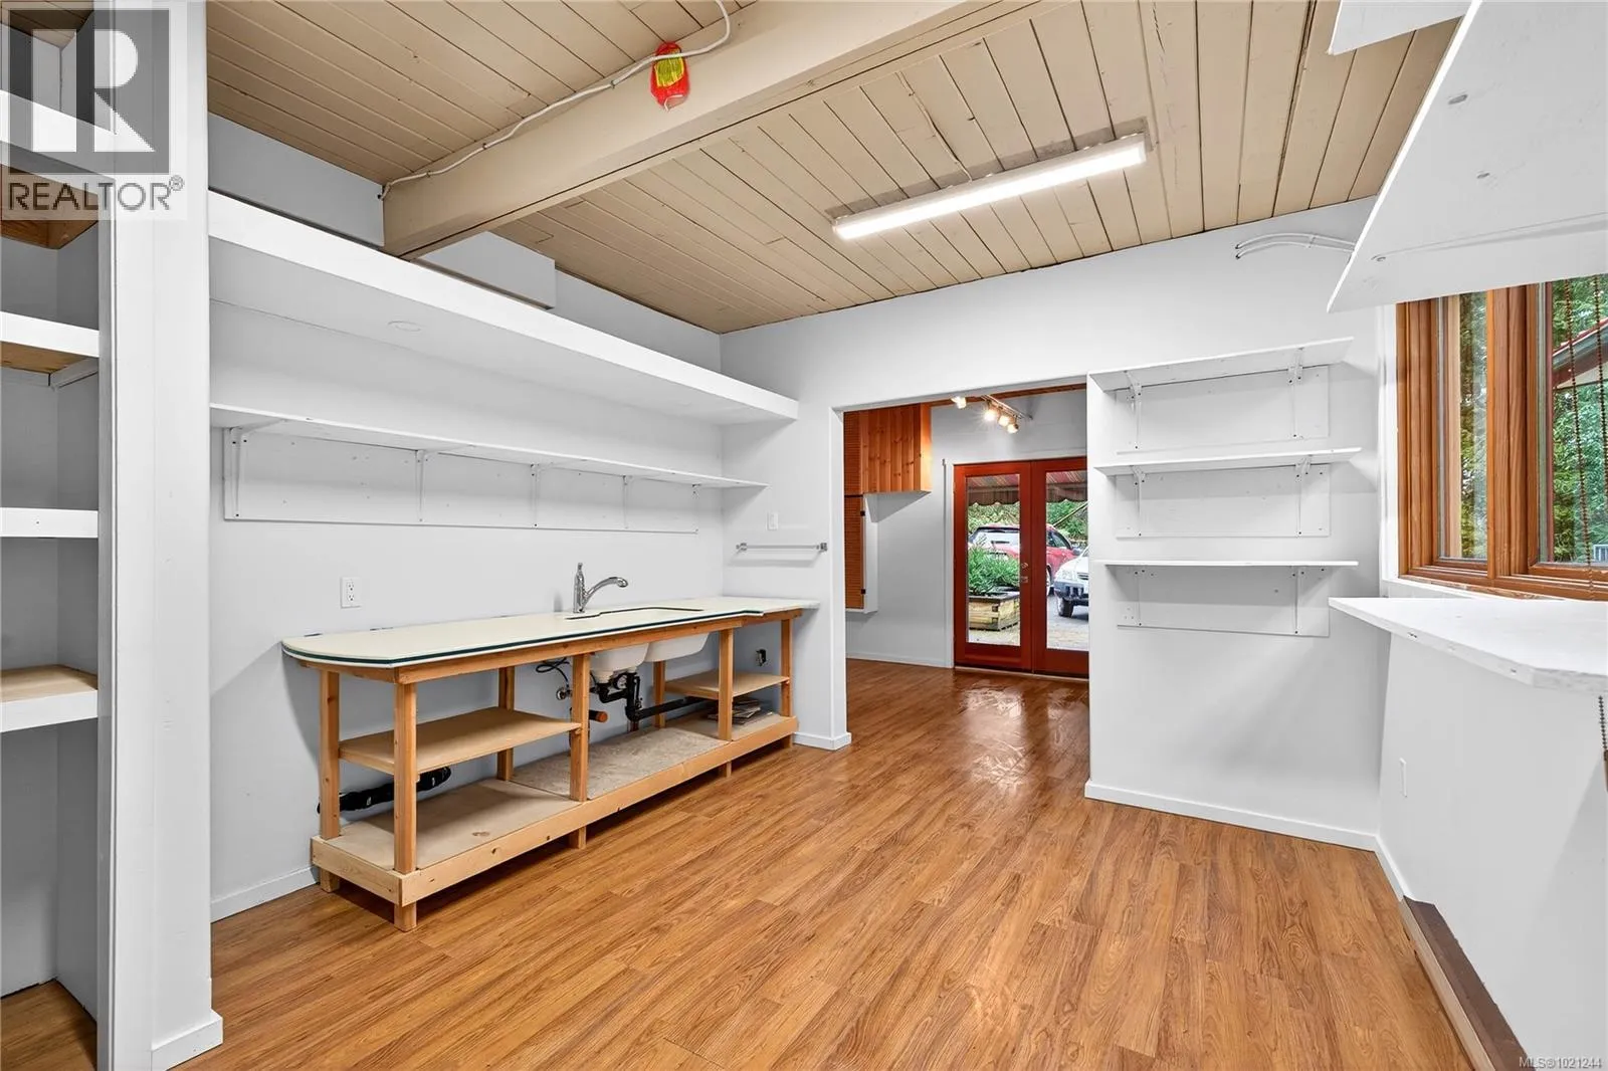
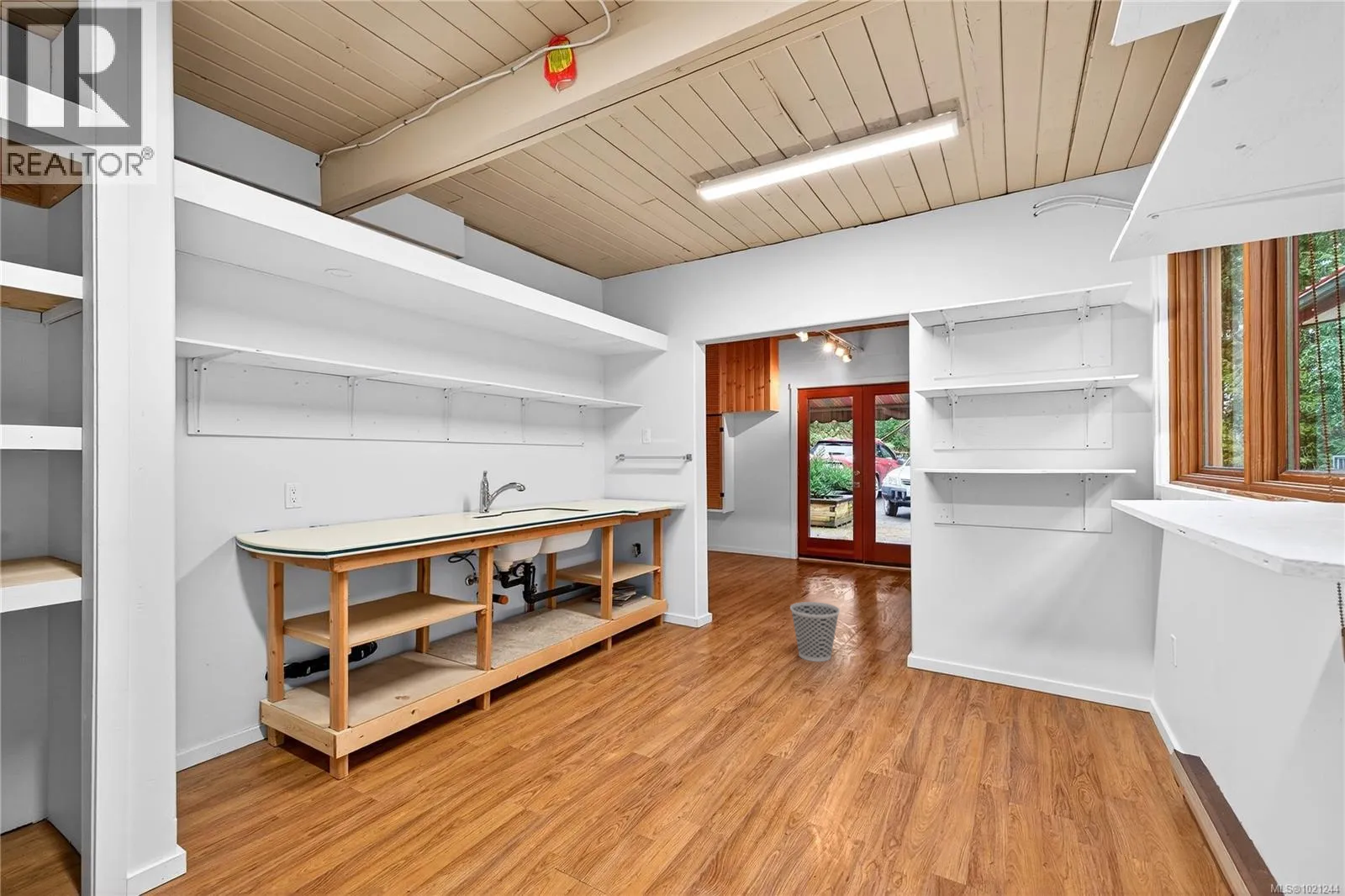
+ wastebasket [789,601,841,662]
